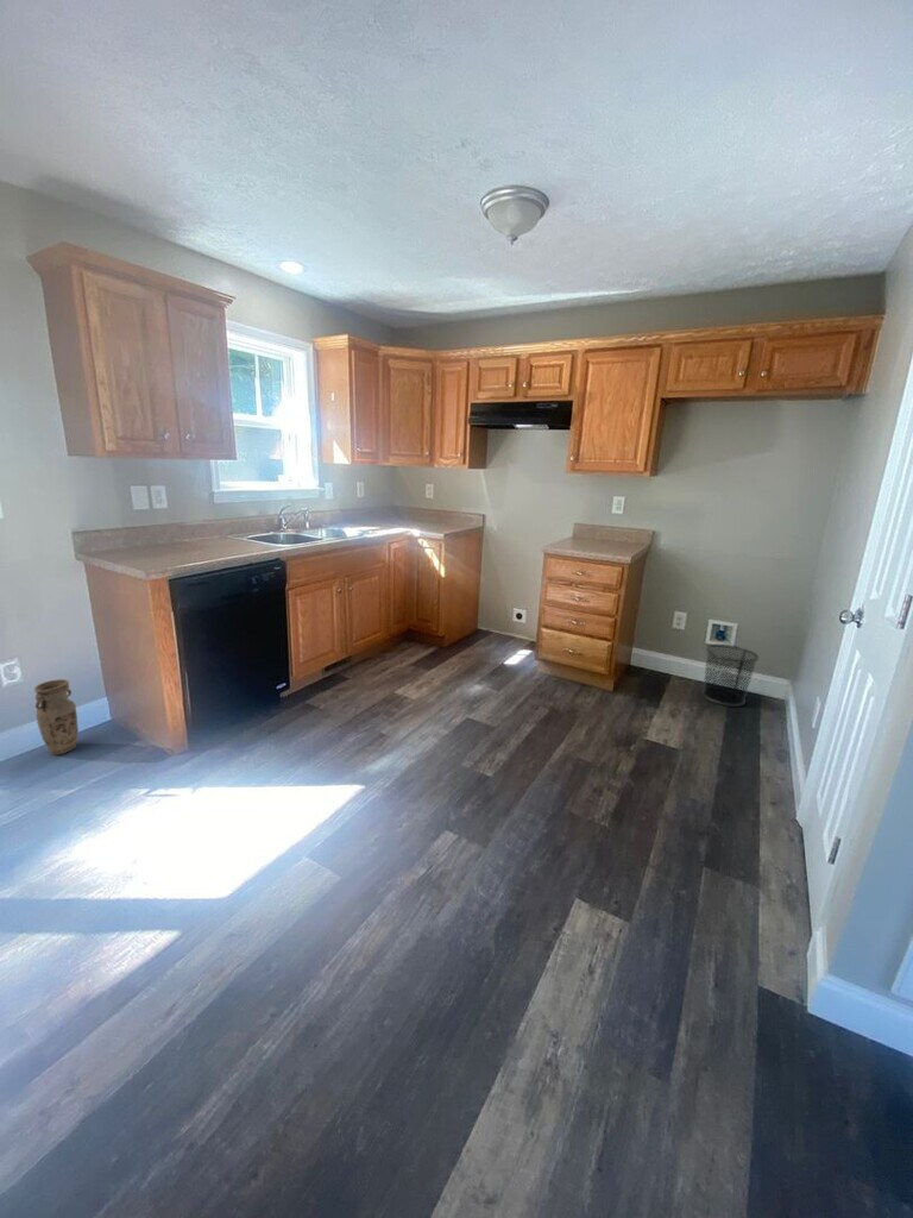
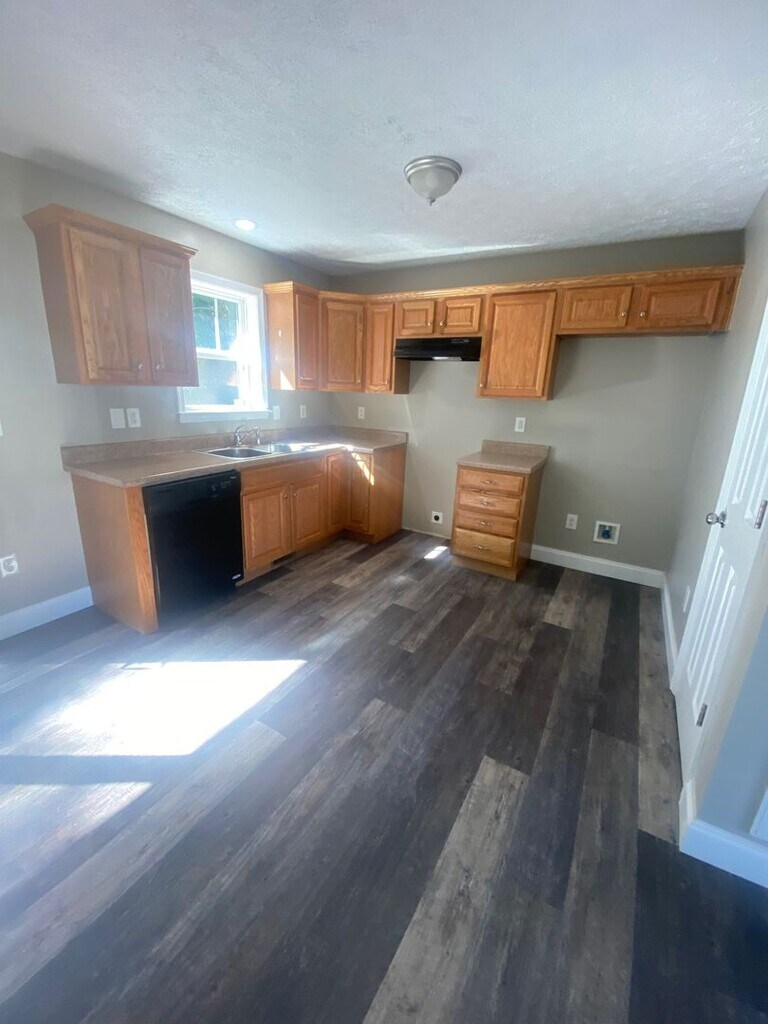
- waste bin [701,643,760,708]
- vase [33,678,80,756]
